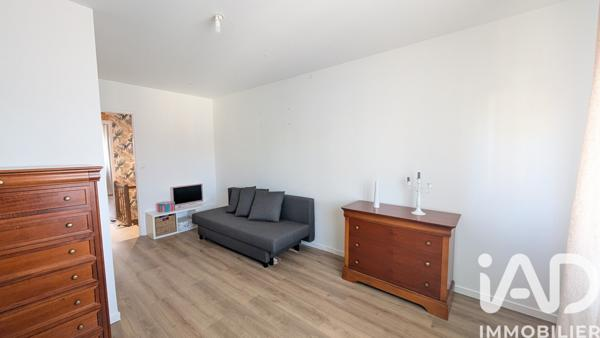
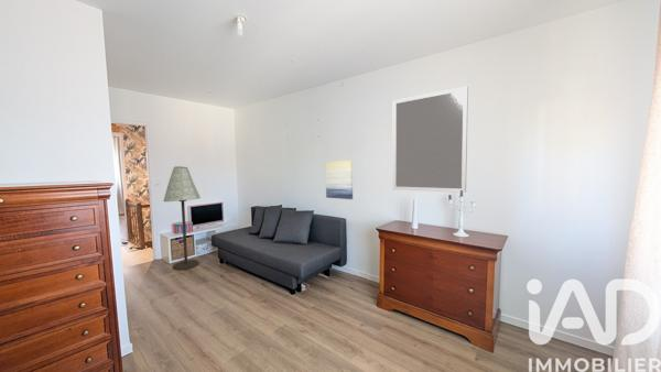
+ home mirror [392,85,469,194]
+ floor lamp [162,165,202,271]
+ wall art [325,160,354,200]
